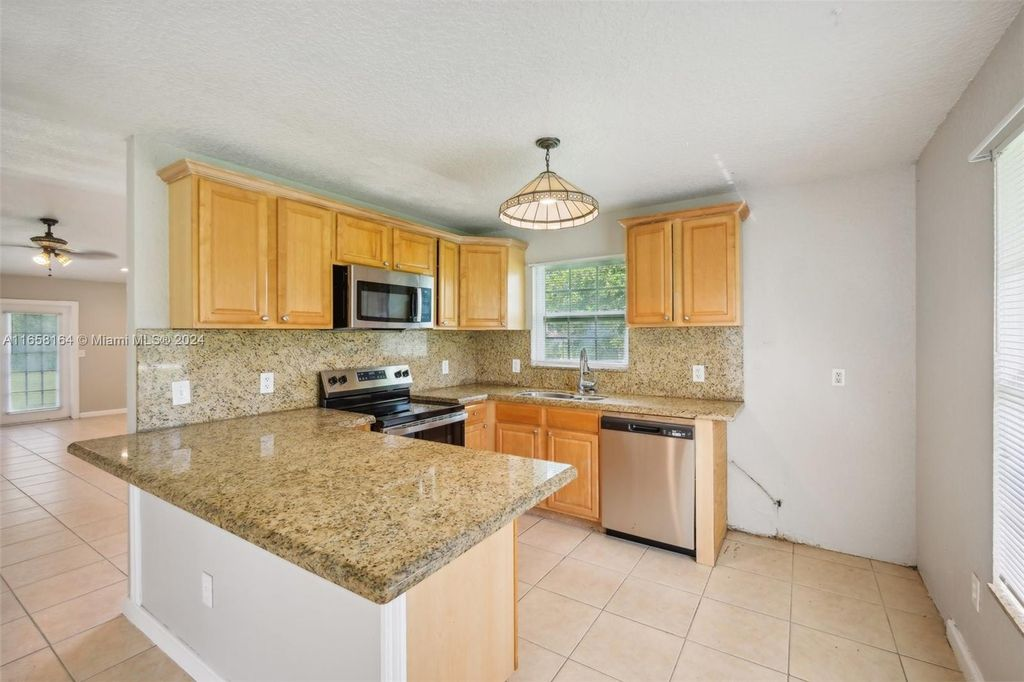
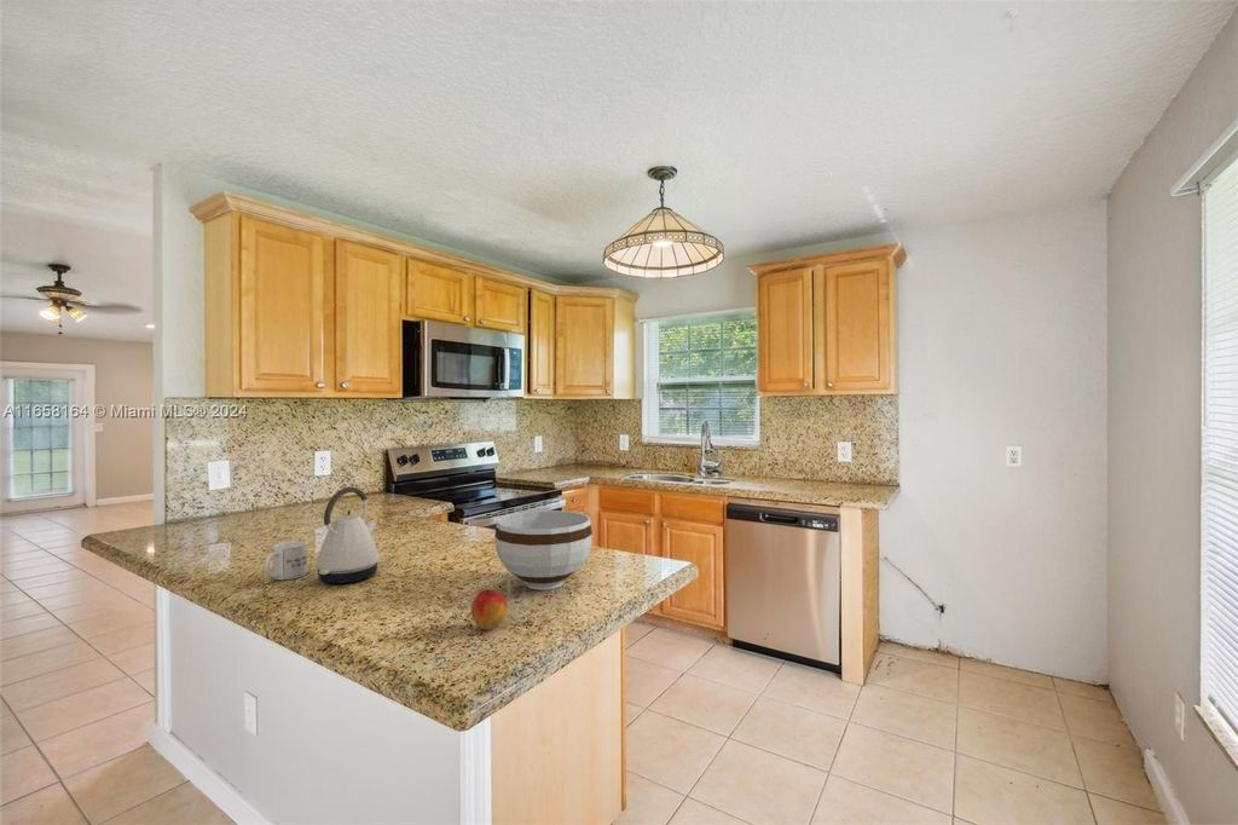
+ bowl [493,509,594,592]
+ peach [470,588,508,631]
+ kettle [314,486,381,584]
+ mug [264,540,308,581]
